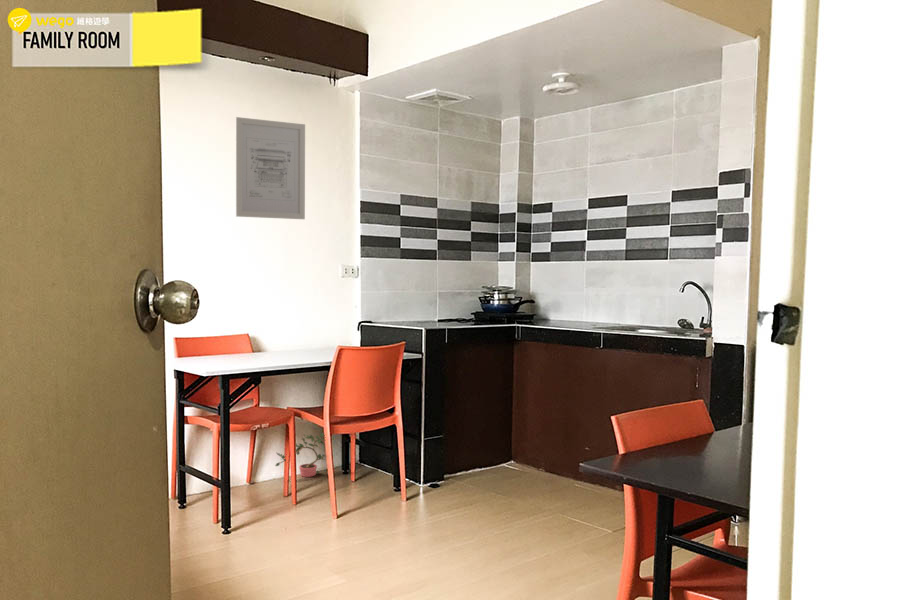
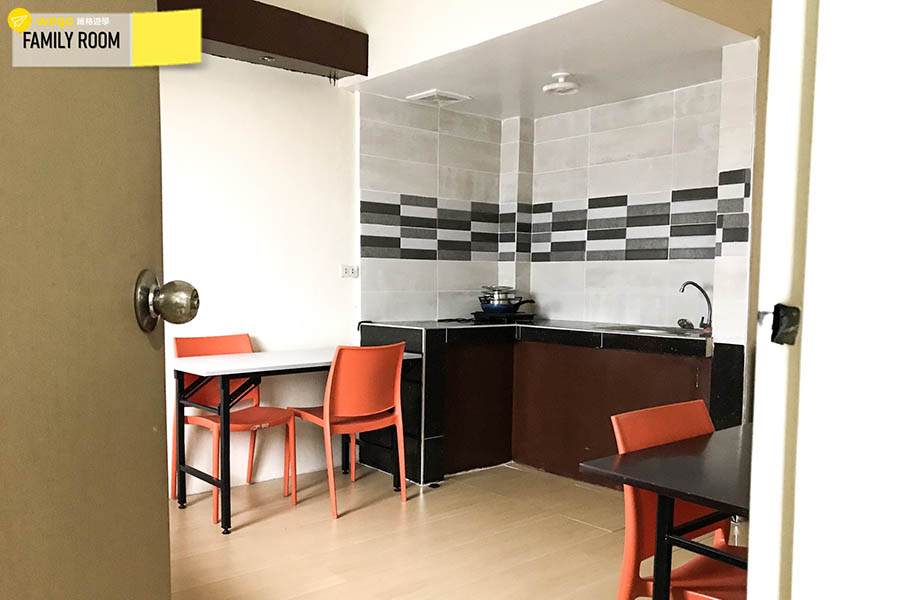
- wall art [235,116,306,220]
- potted plant [275,432,327,478]
